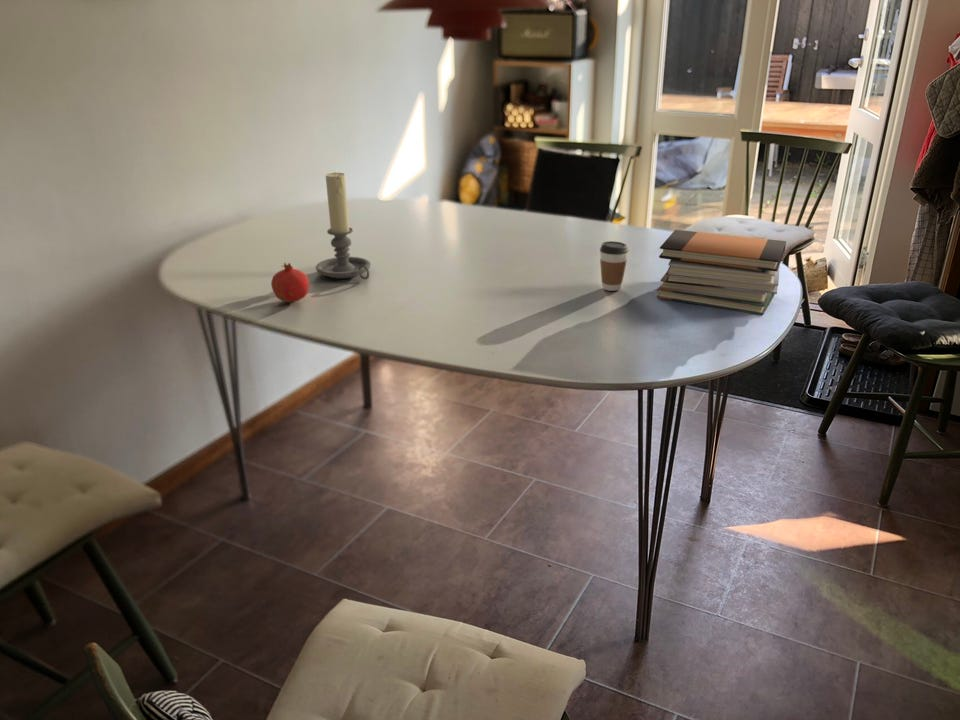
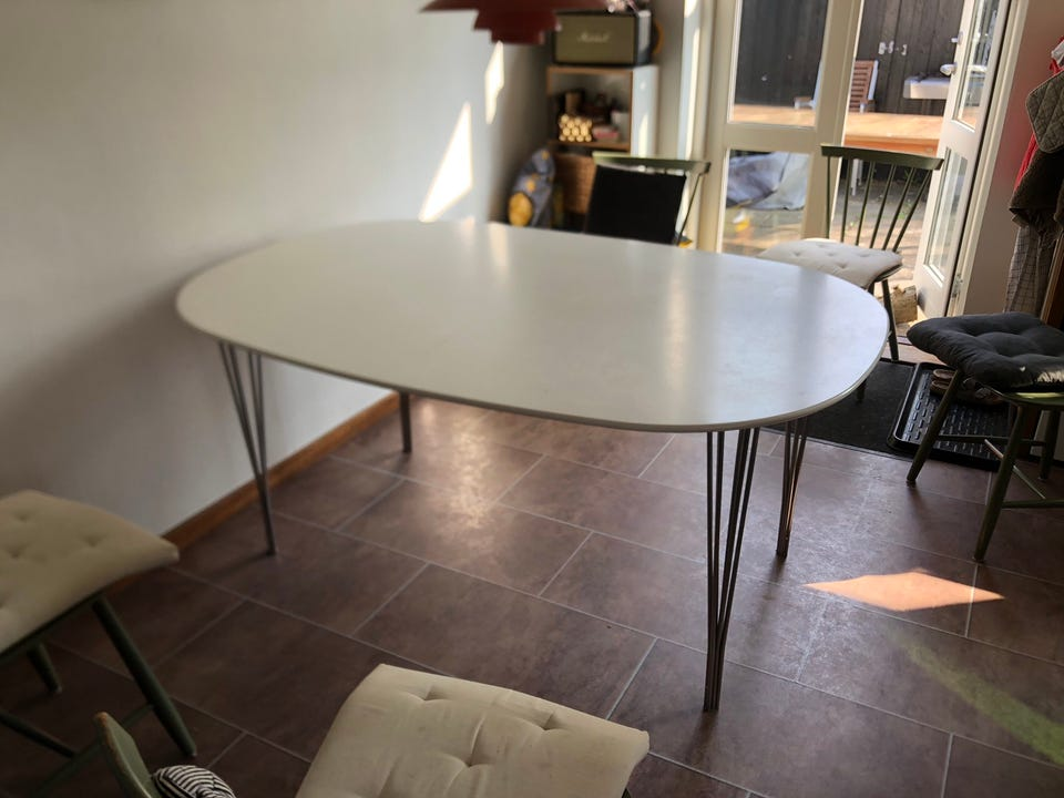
- coffee cup [599,240,629,292]
- fruit [270,262,310,303]
- book stack [656,229,787,316]
- candle holder [315,171,372,280]
